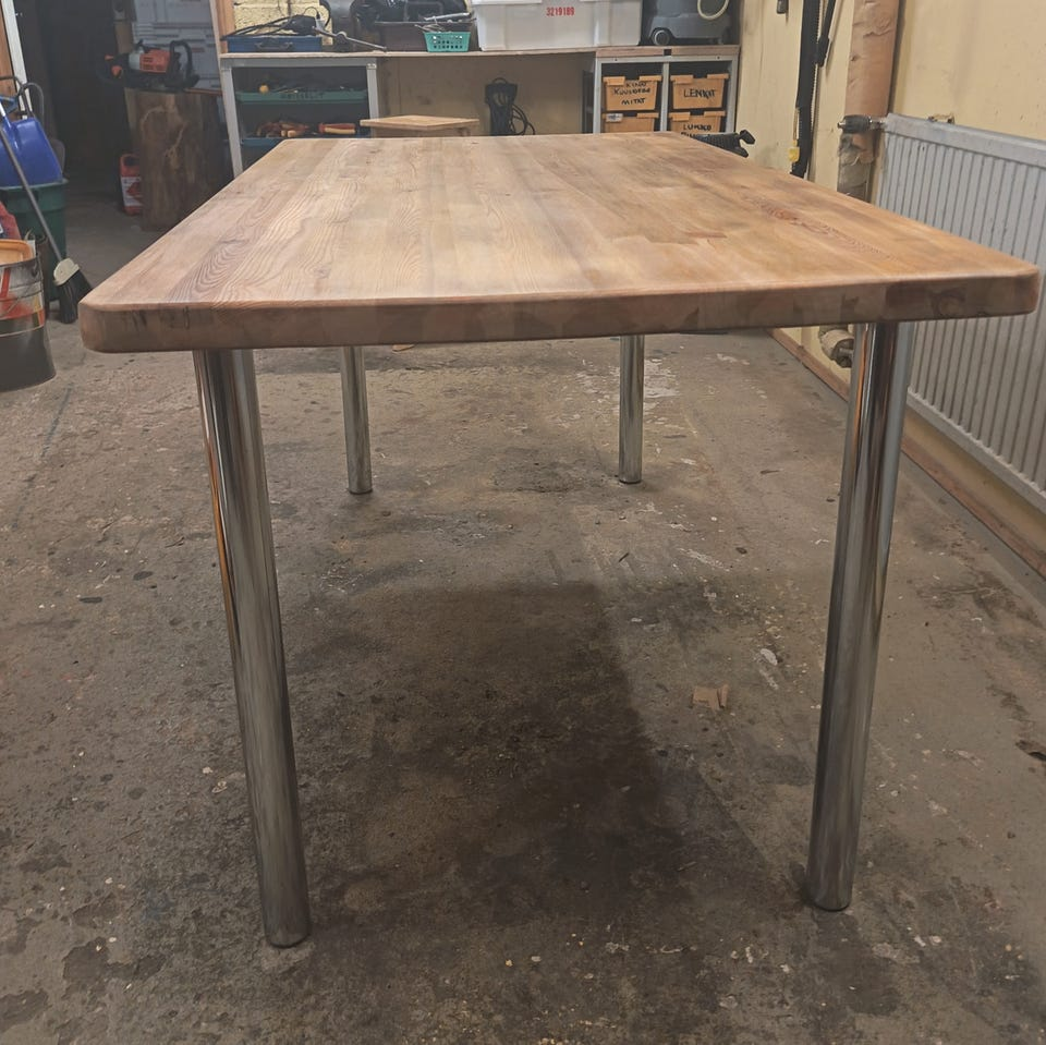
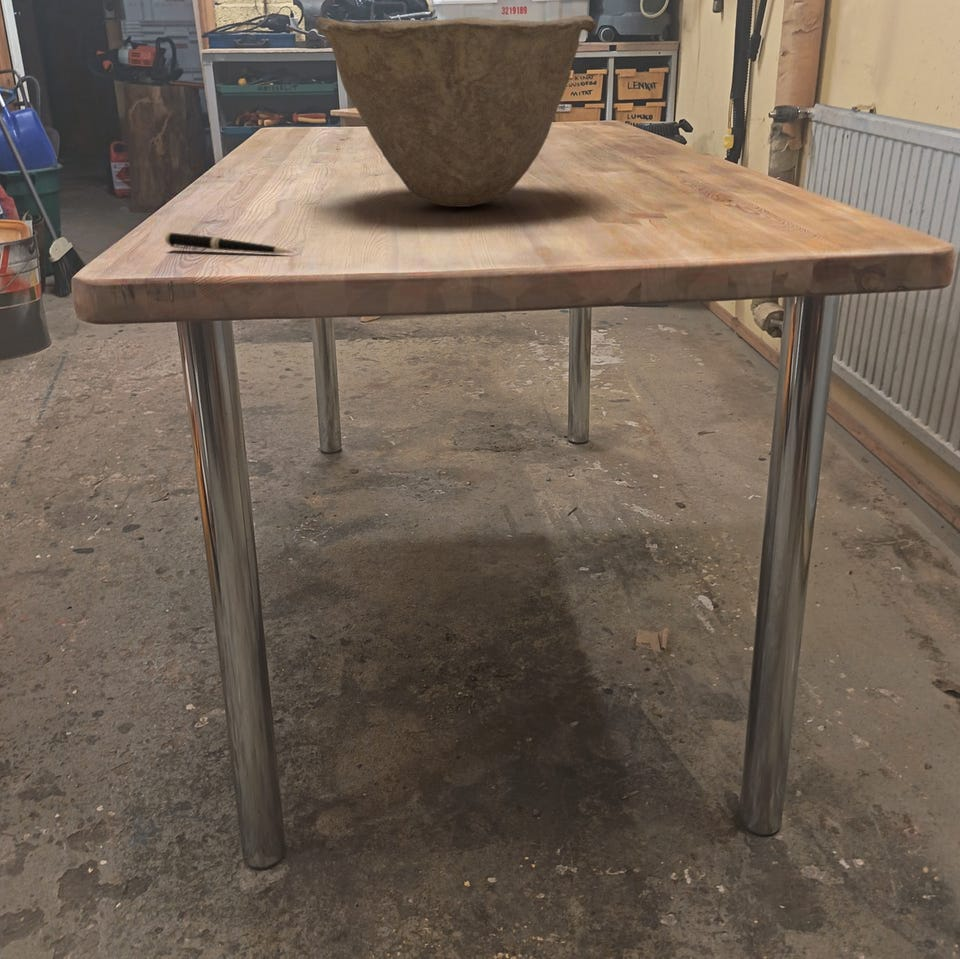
+ bowl [315,14,597,208]
+ pen [164,231,294,255]
